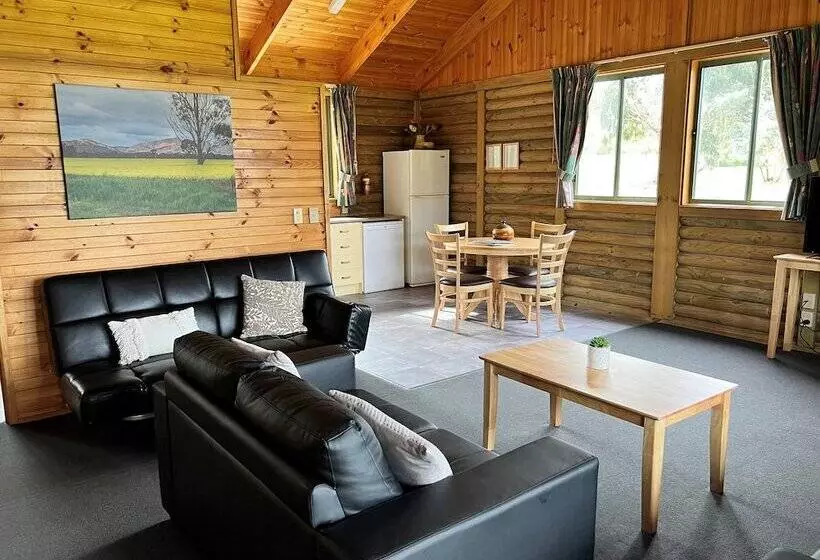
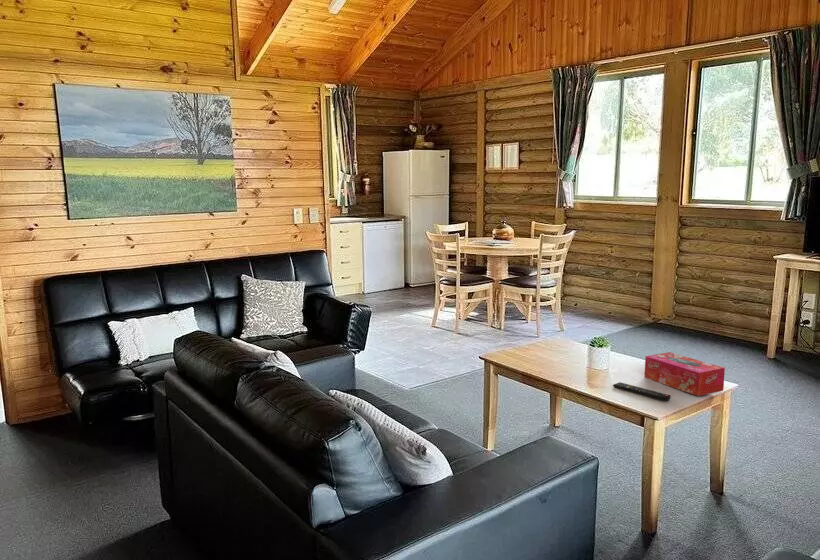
+ remote control [612,381,672,402]
+ tissue box [644,351,726,397]
